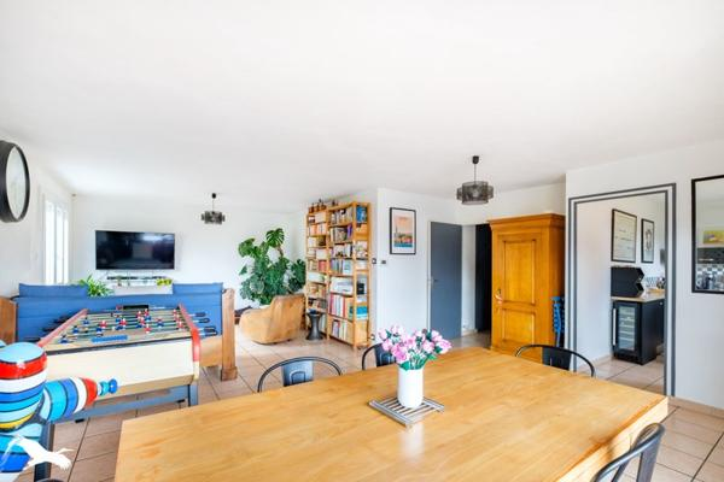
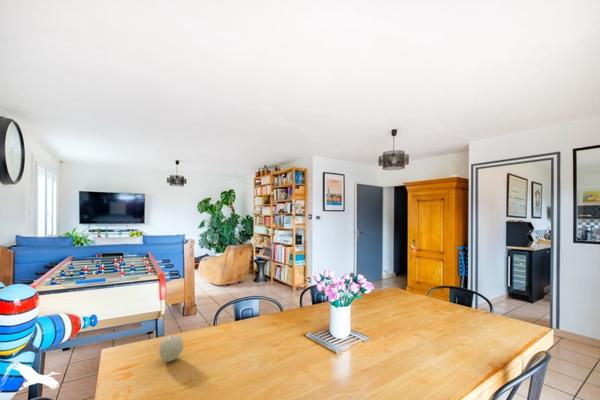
+ fruit [158,335,184,363]
